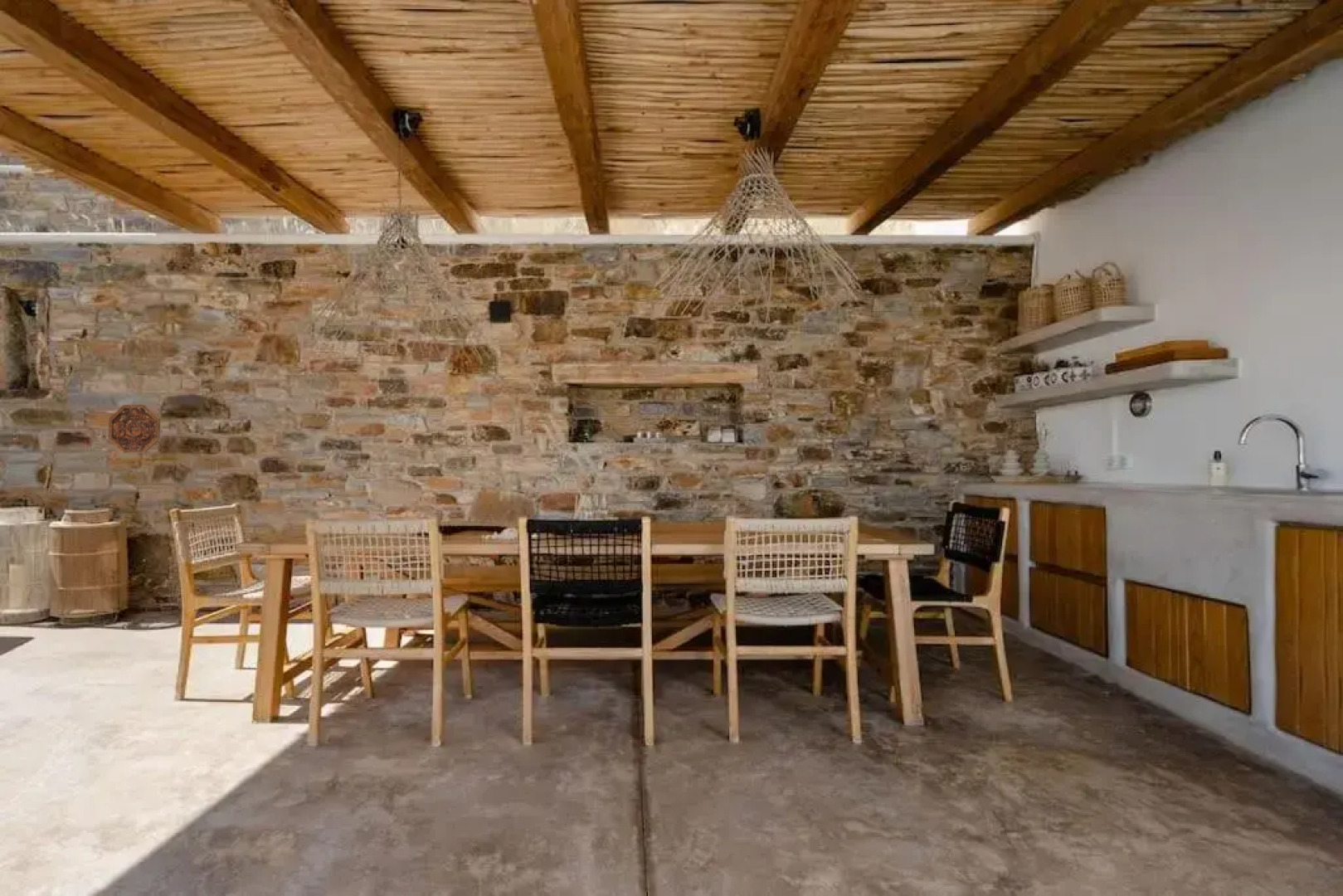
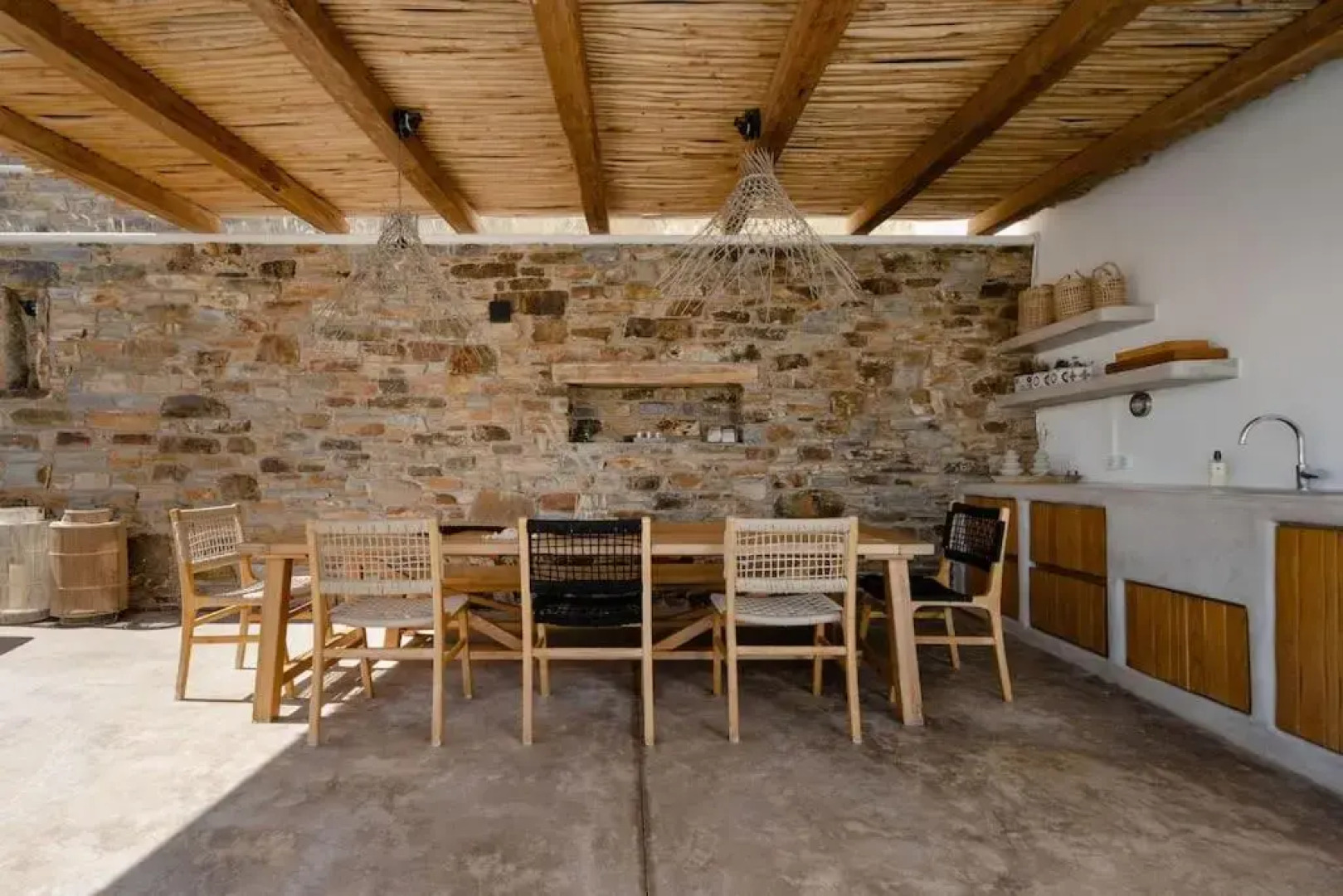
- decorative platter [108,404,161,454]
